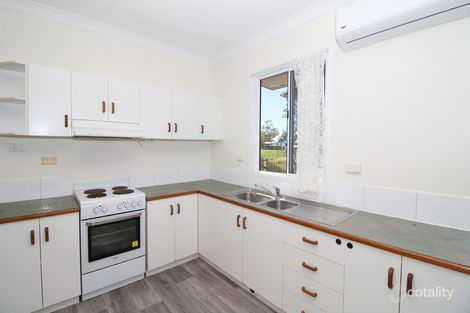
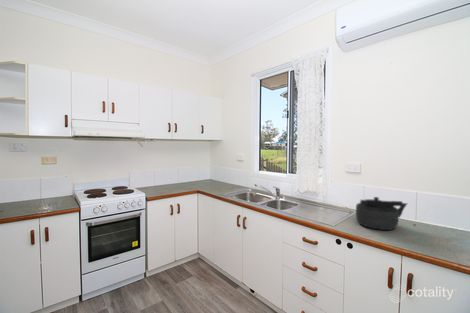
+ kettle [355,196,408,231]
